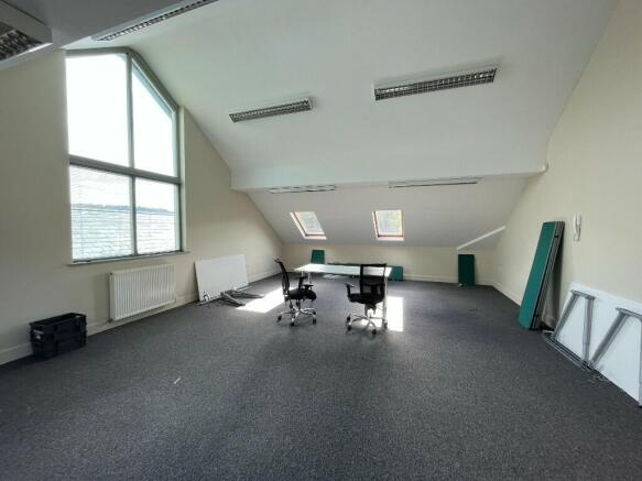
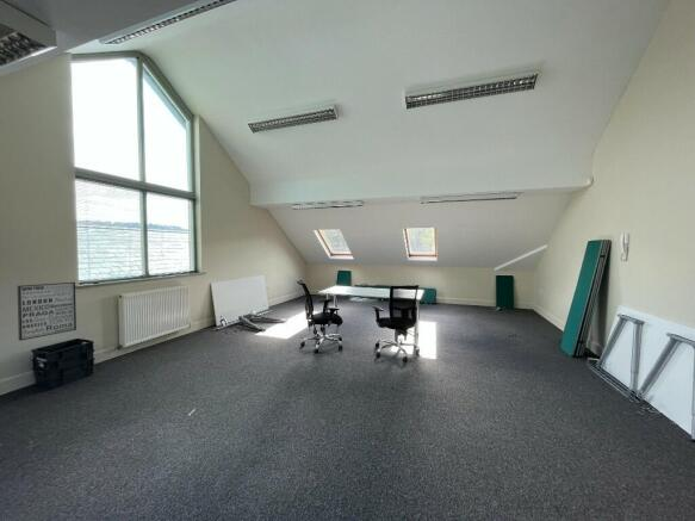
+ wall art [17,281,77,342]
